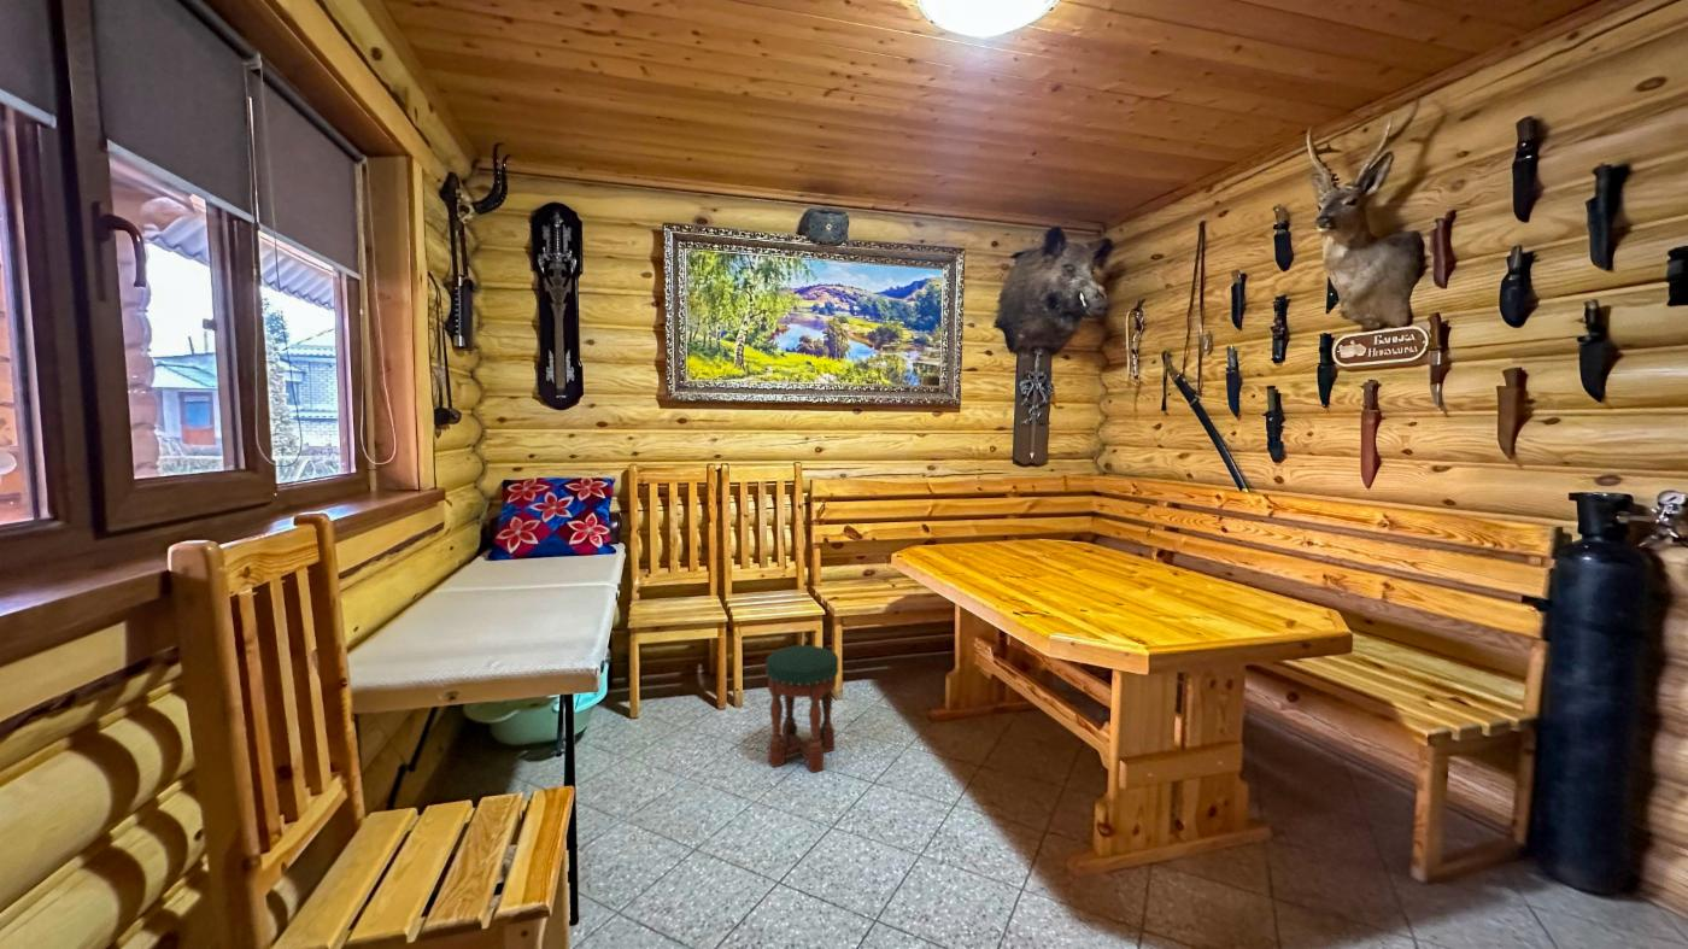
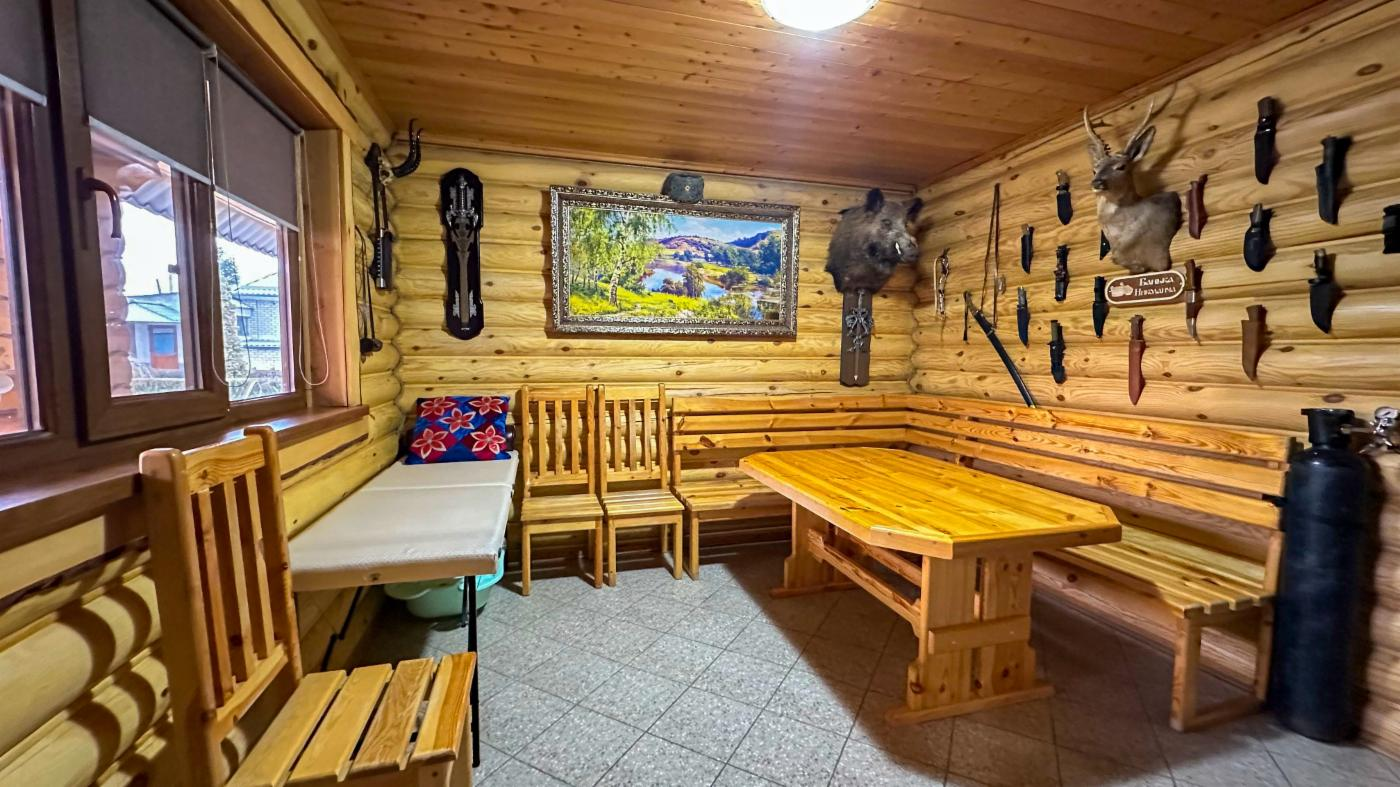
- stool [764,644,840,774]
